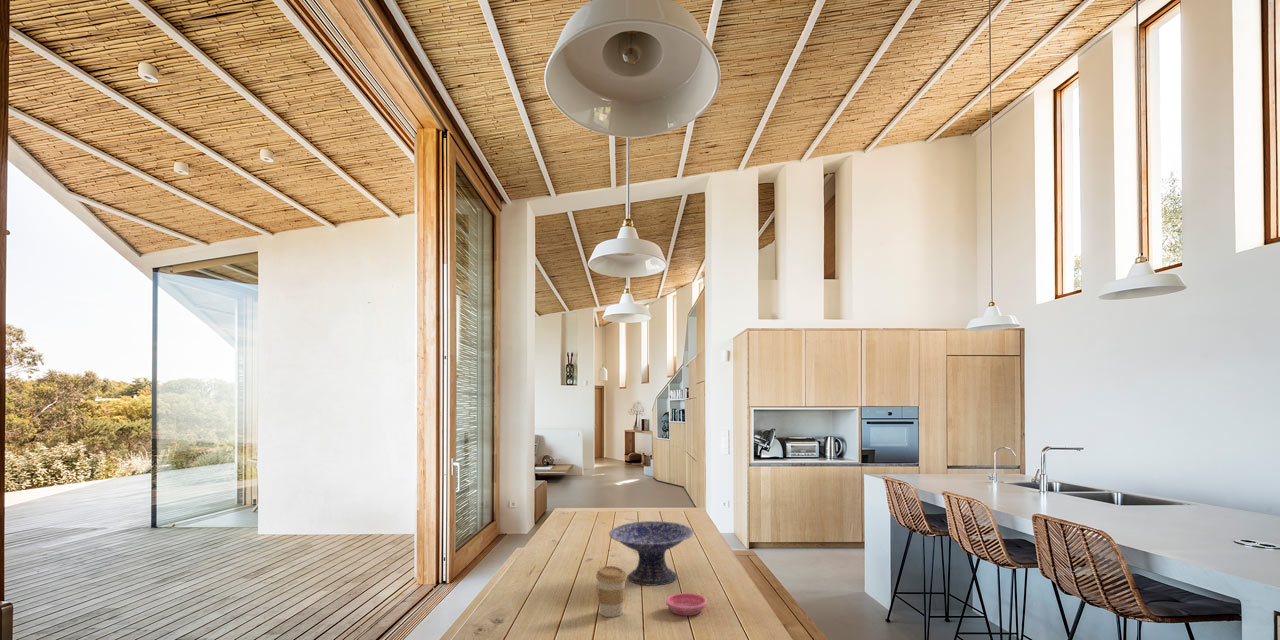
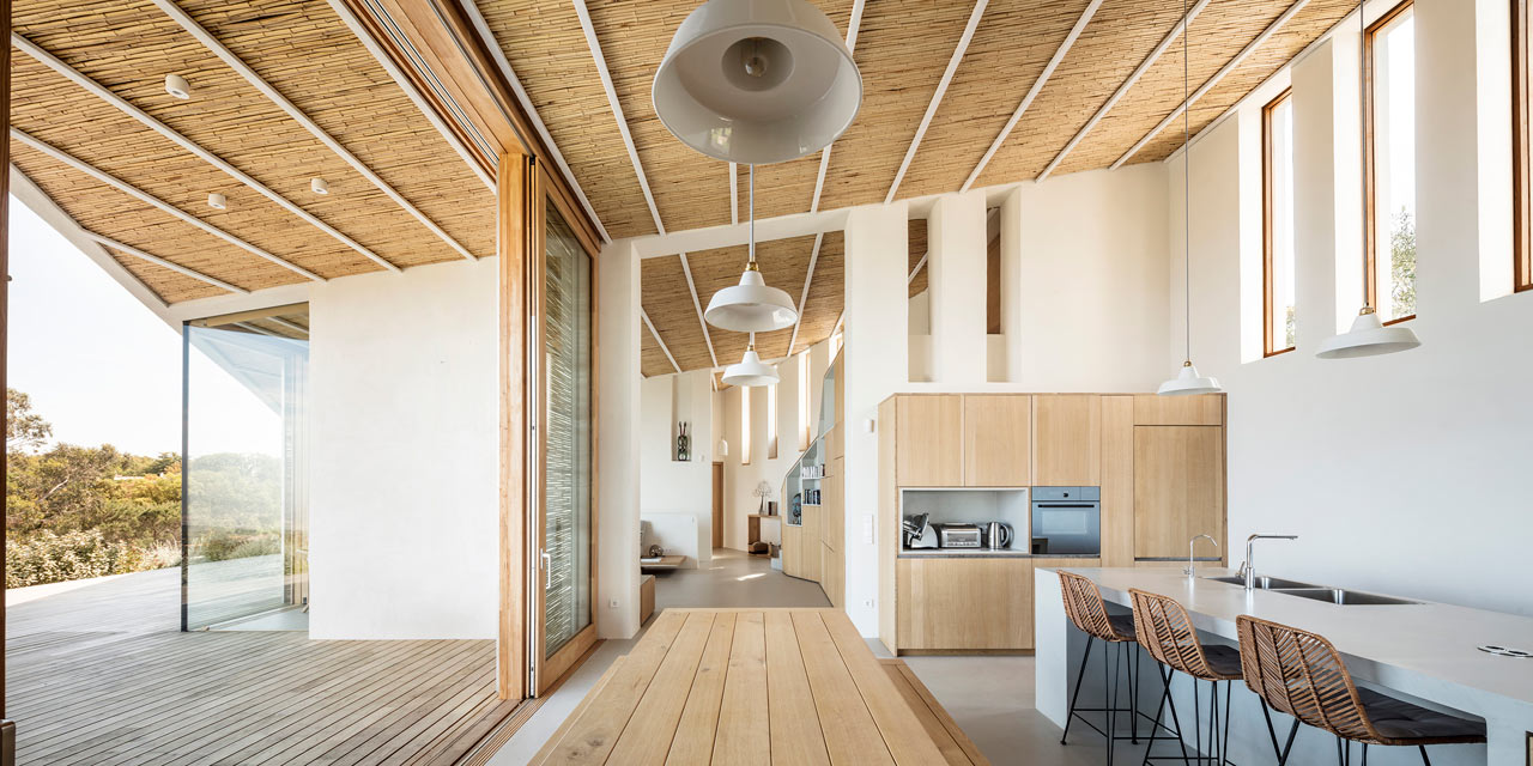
- coffee cup [595,565,628,618]
- saucer [665,592,708,617]
- decorative bowl [608,520,694,587]
